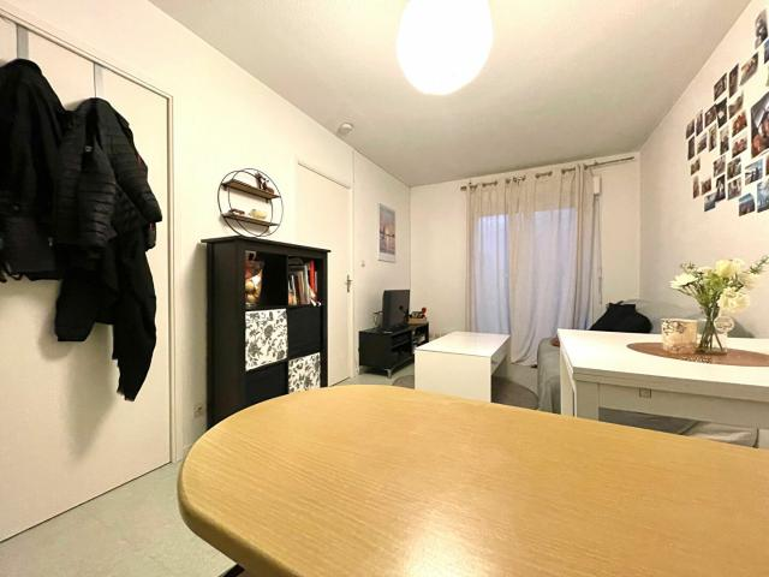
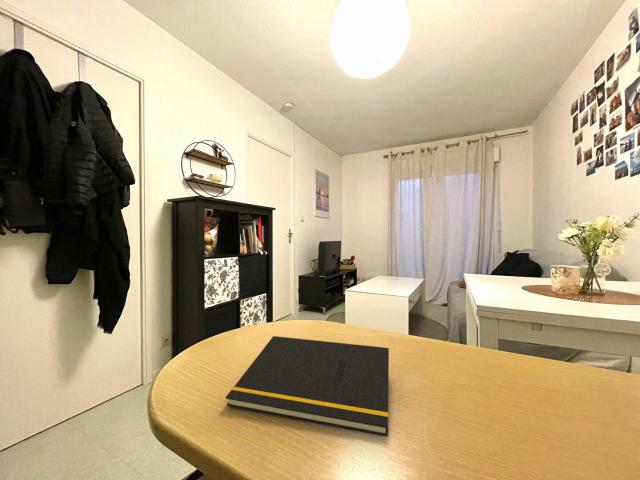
+ notepad [225,335,390,437]
